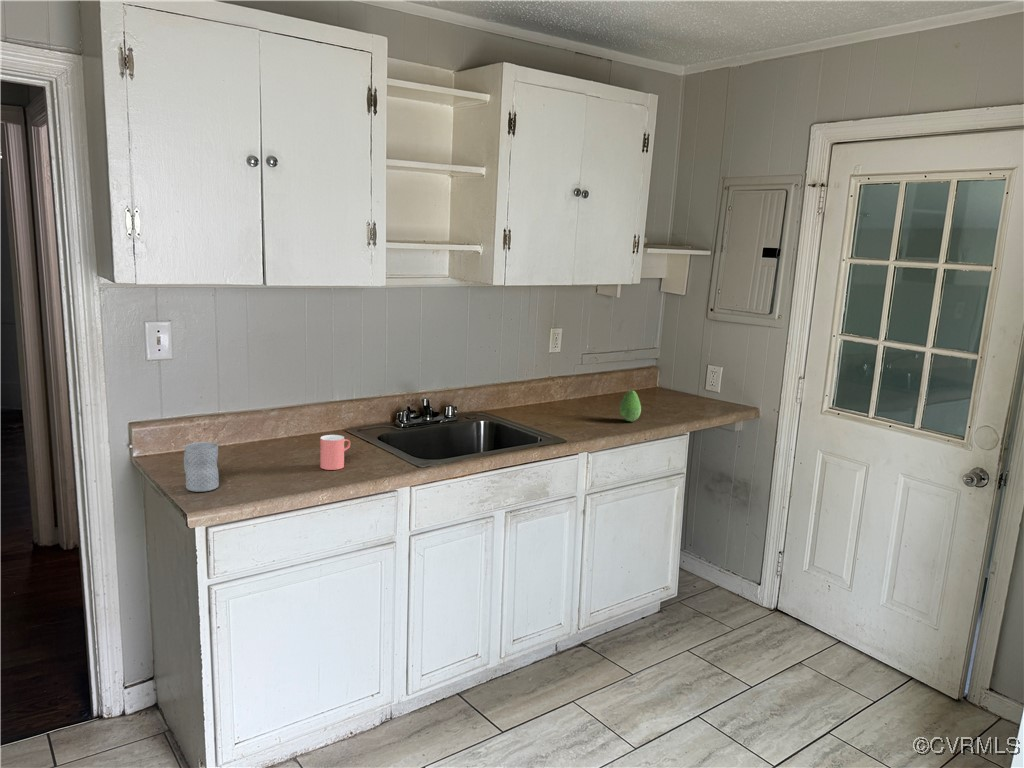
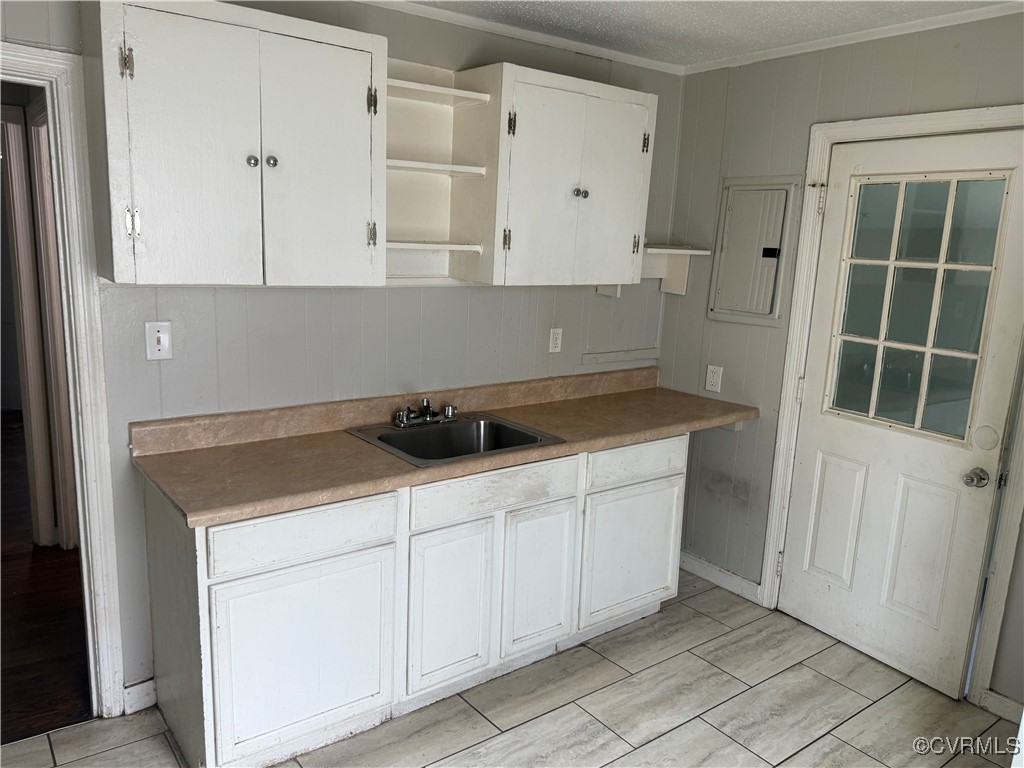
- fruit [619,390,642,423]
- mug [183,441,220,493]
- cup [319,434,351,471]
